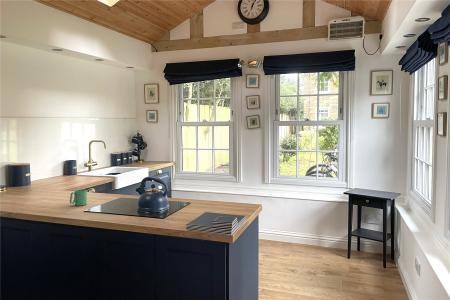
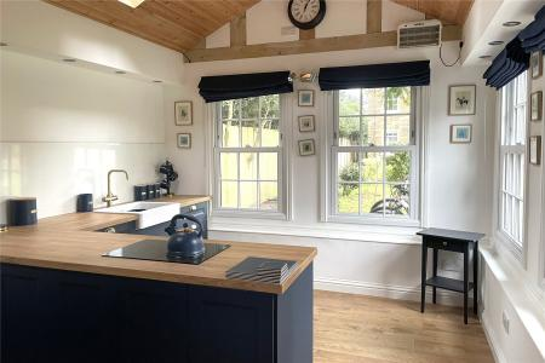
- mug [69,189,88,207]
